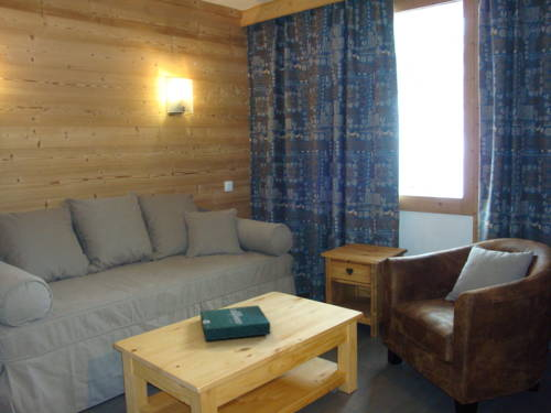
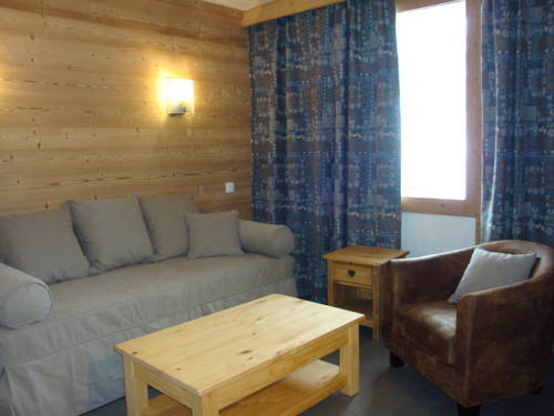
- pizza box [199,304,271,343]
